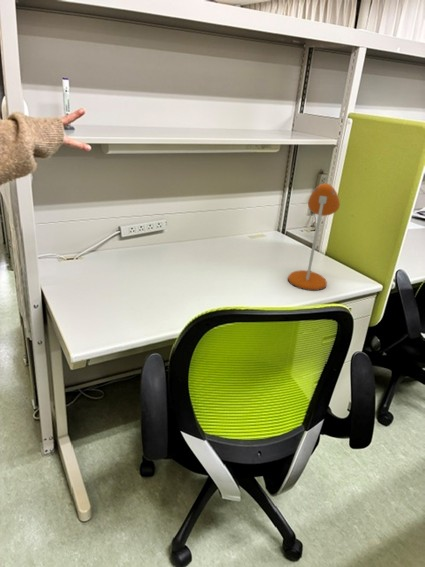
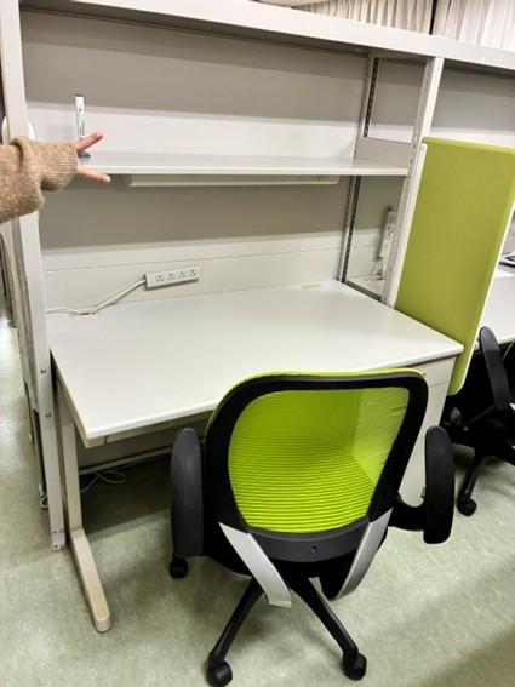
- desk lamp [287,182,341,292]
